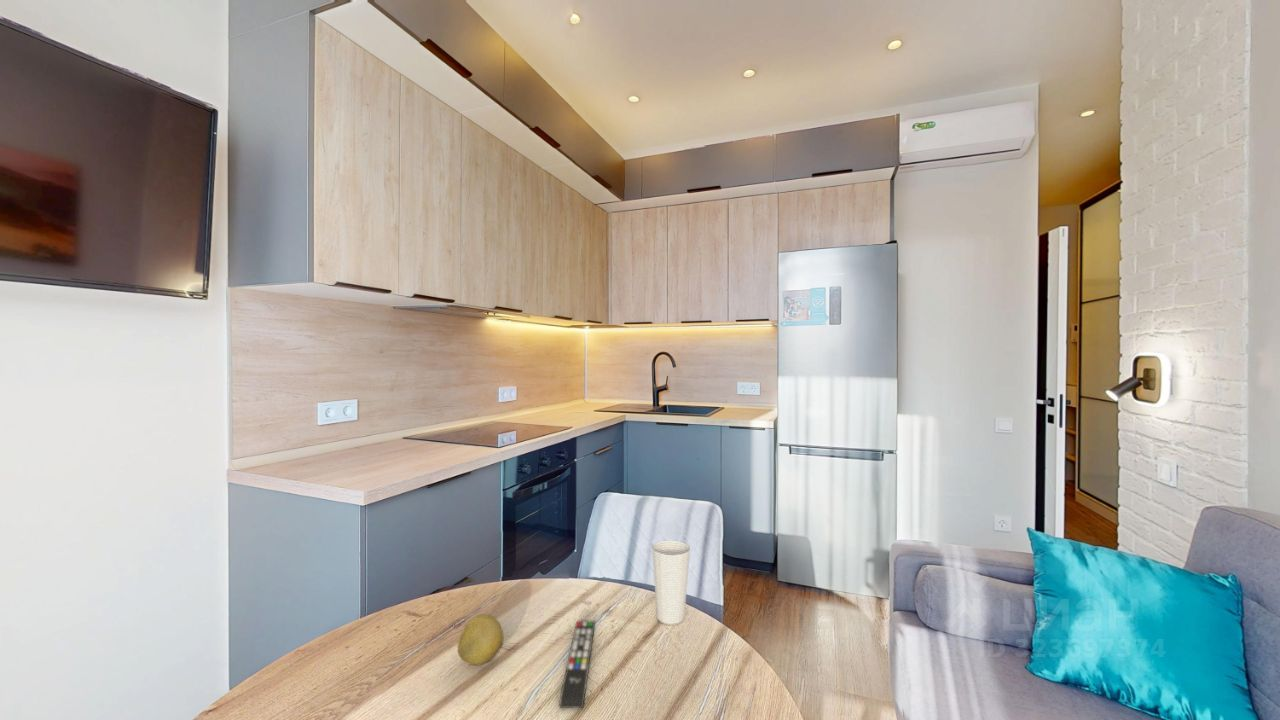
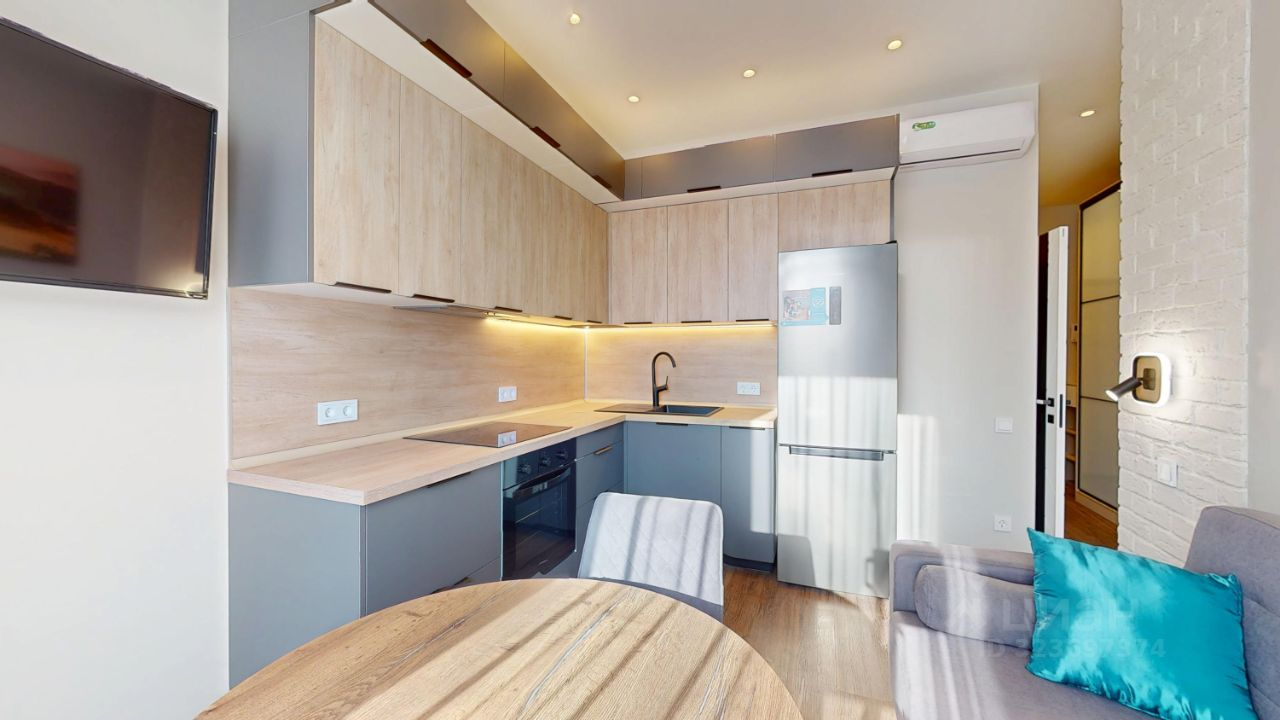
- cup [651,539,691,626]
- fruit [457,613,505,666]
- remote control [558,620,596,709]
